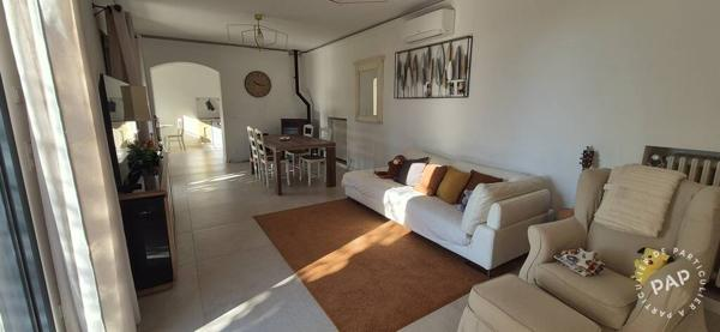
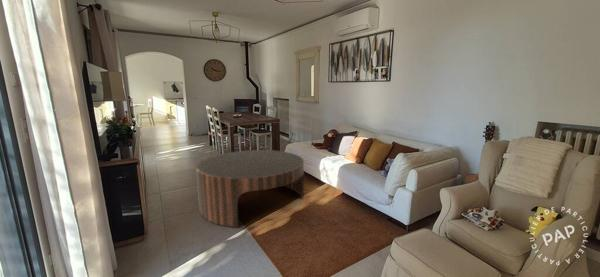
+ coffee table [195,149,305,228]
